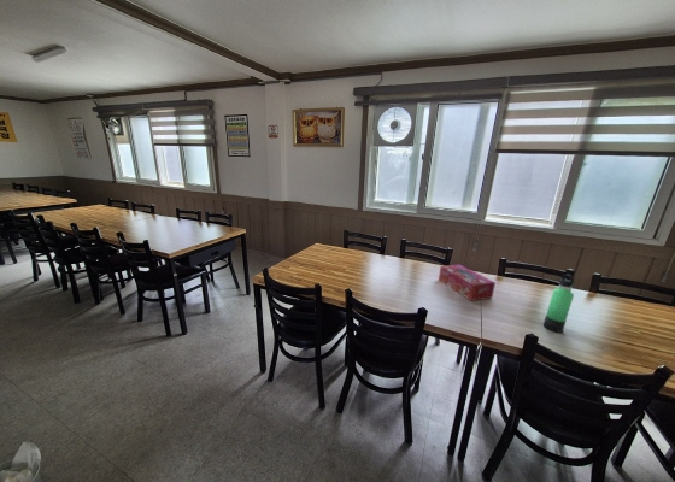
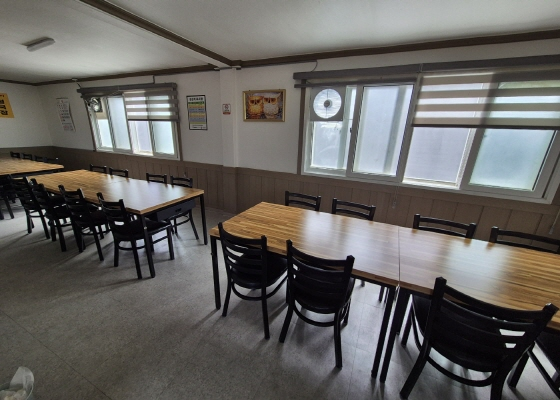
- thermos bottle [542,274,575,334]
- tissue box [438,264,497,302]
